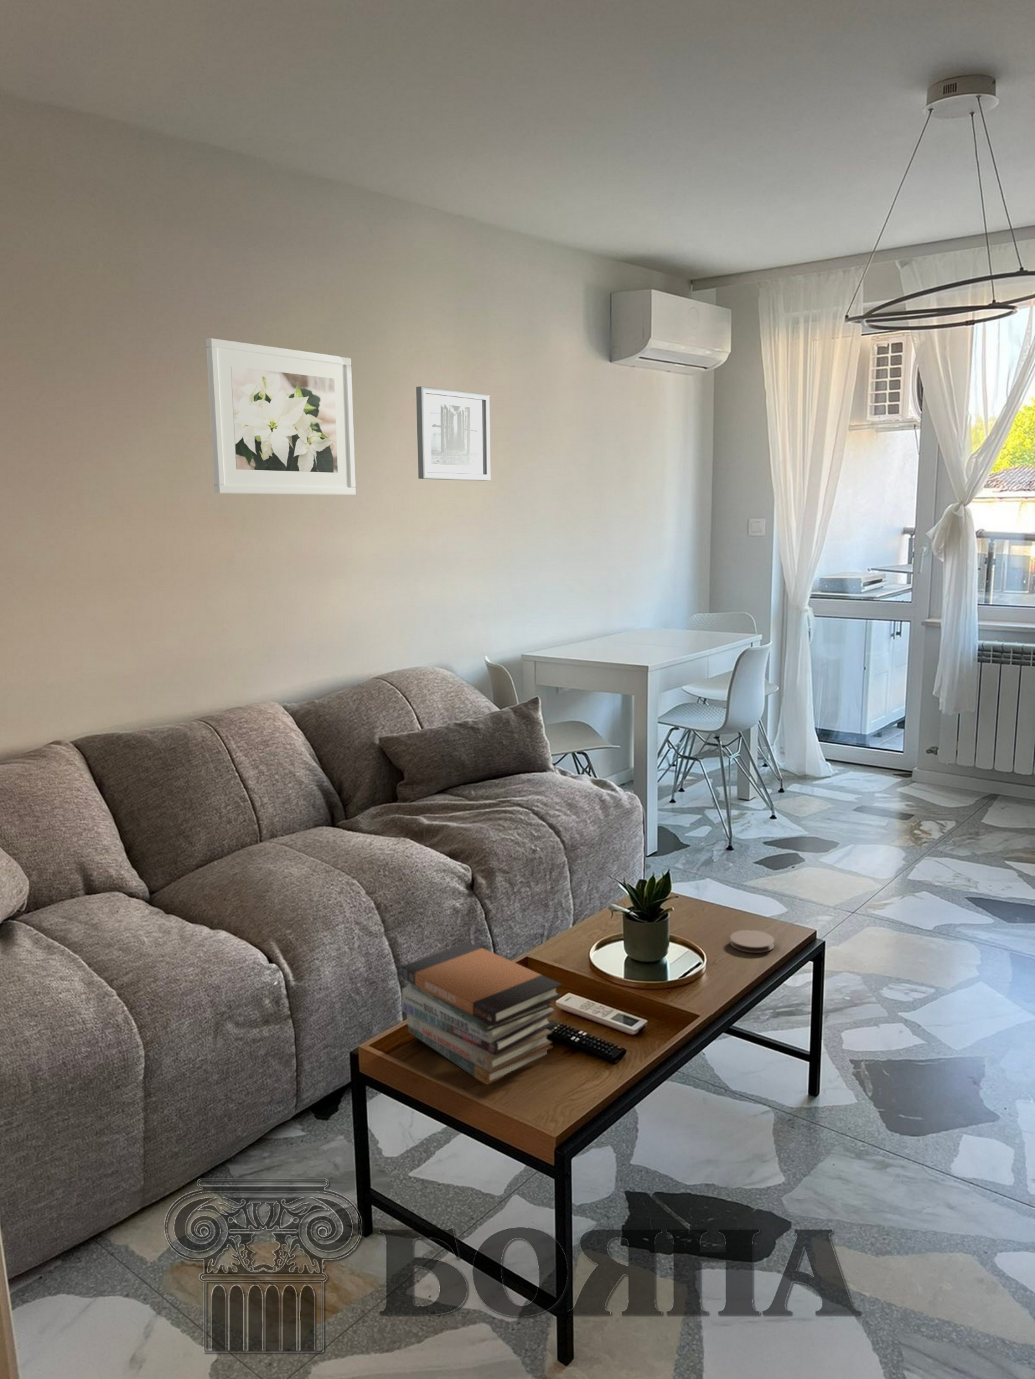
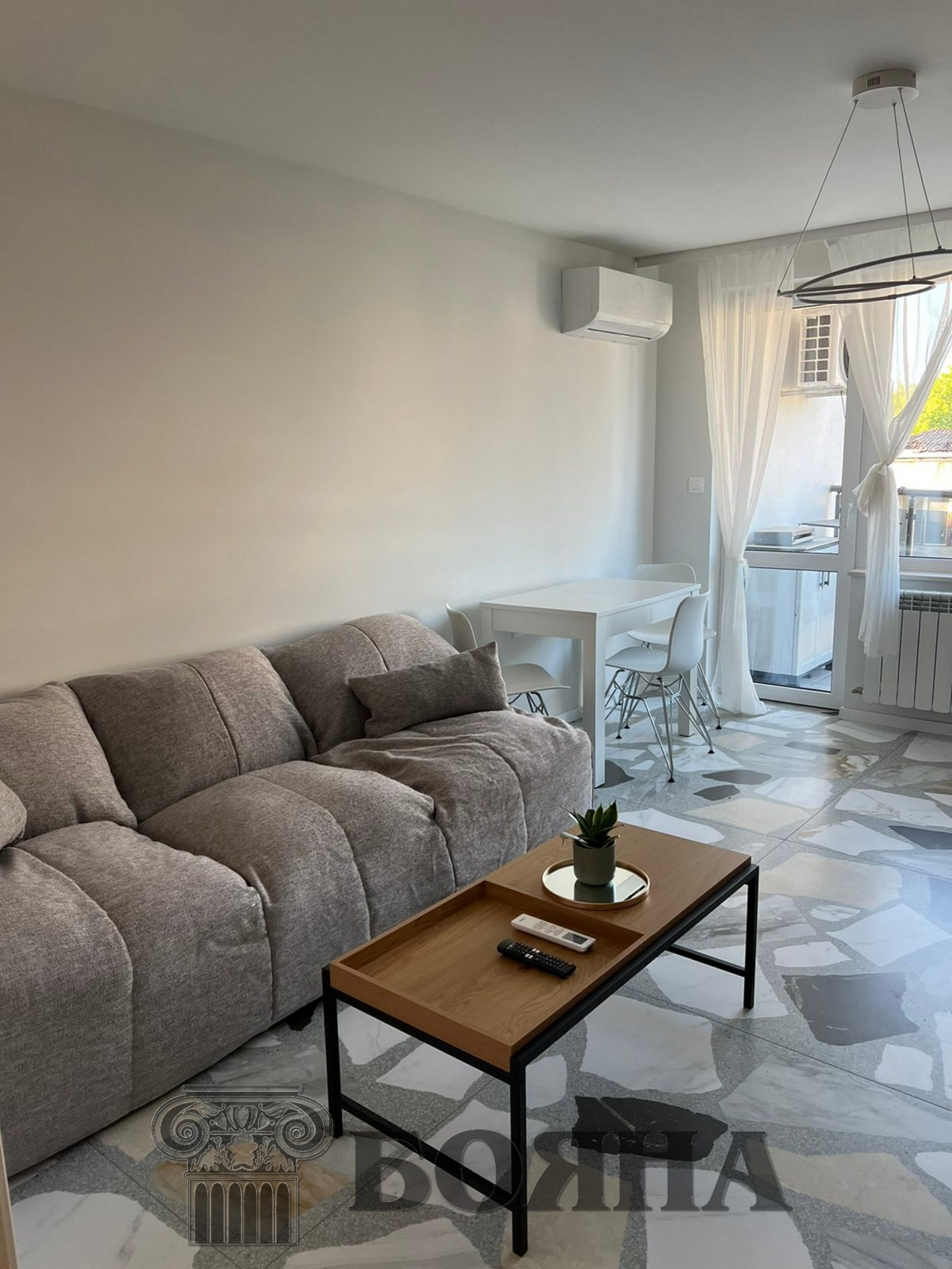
- wall art [415,386,491,481]
- coaster [730,929,775,954]
- book stack [401,941,562,1086]
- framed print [205,338,357,496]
